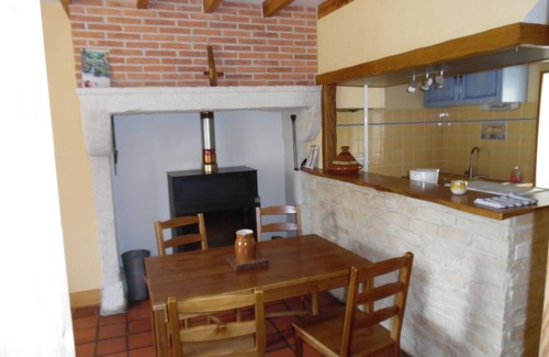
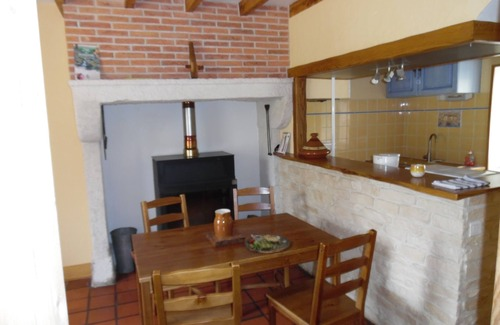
+ dinner plate [244,234,291,254]
